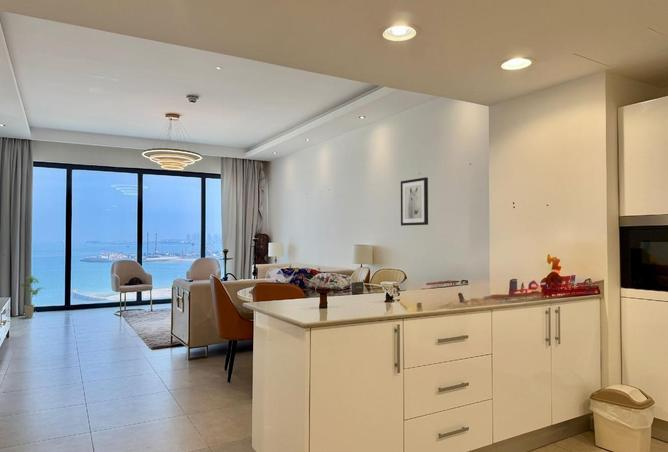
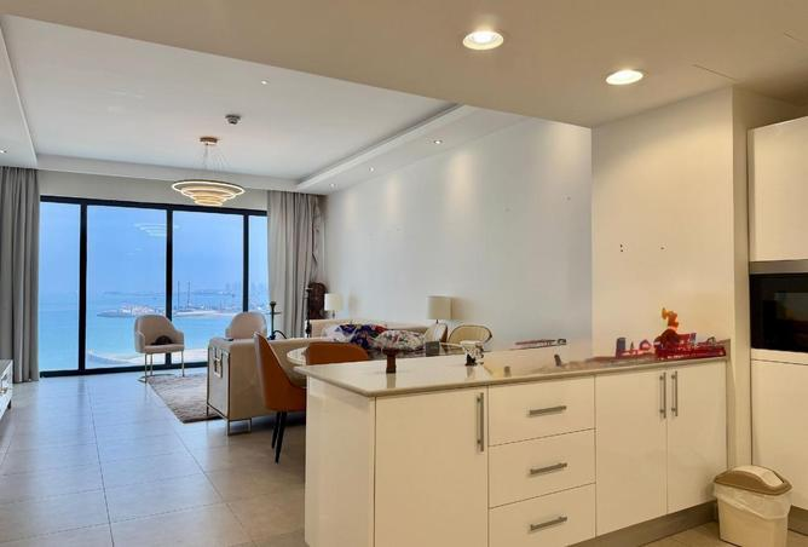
- house plant [20,275,46,319]
- wall art [400,176,429,227]
